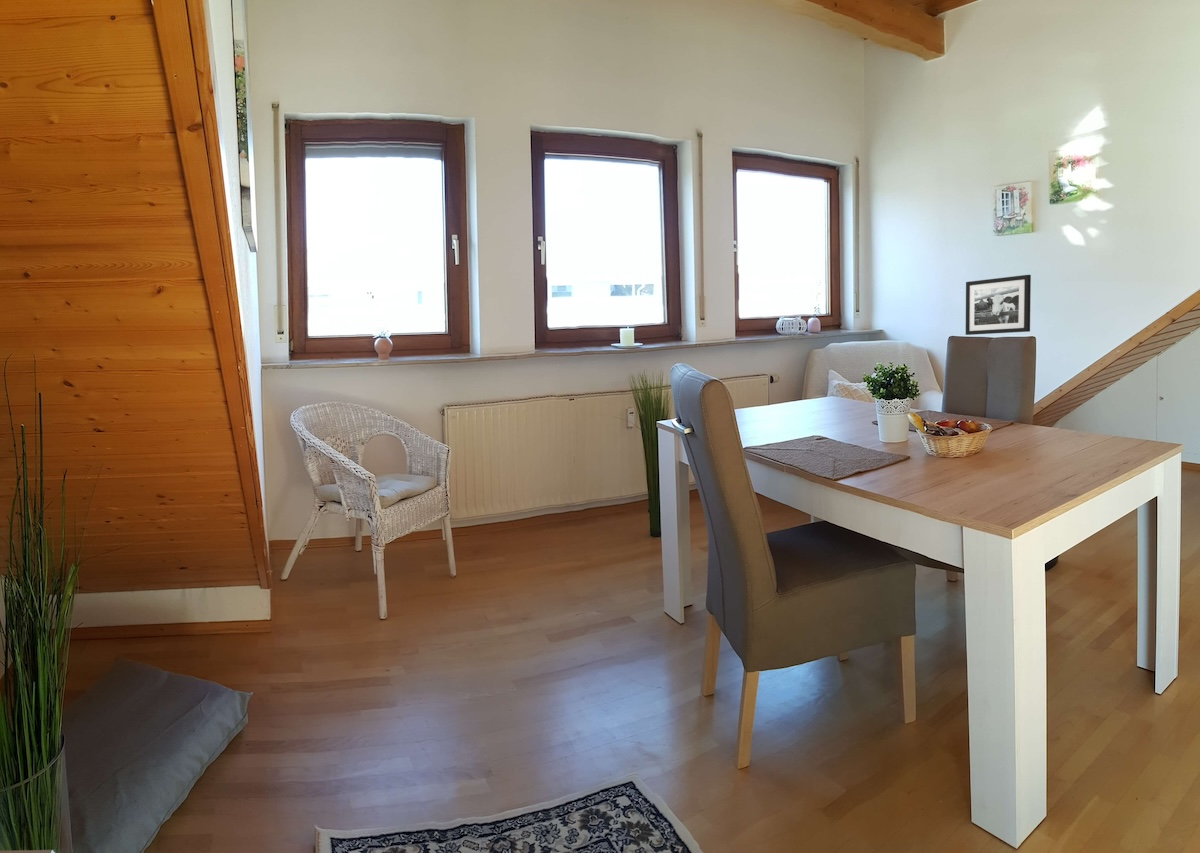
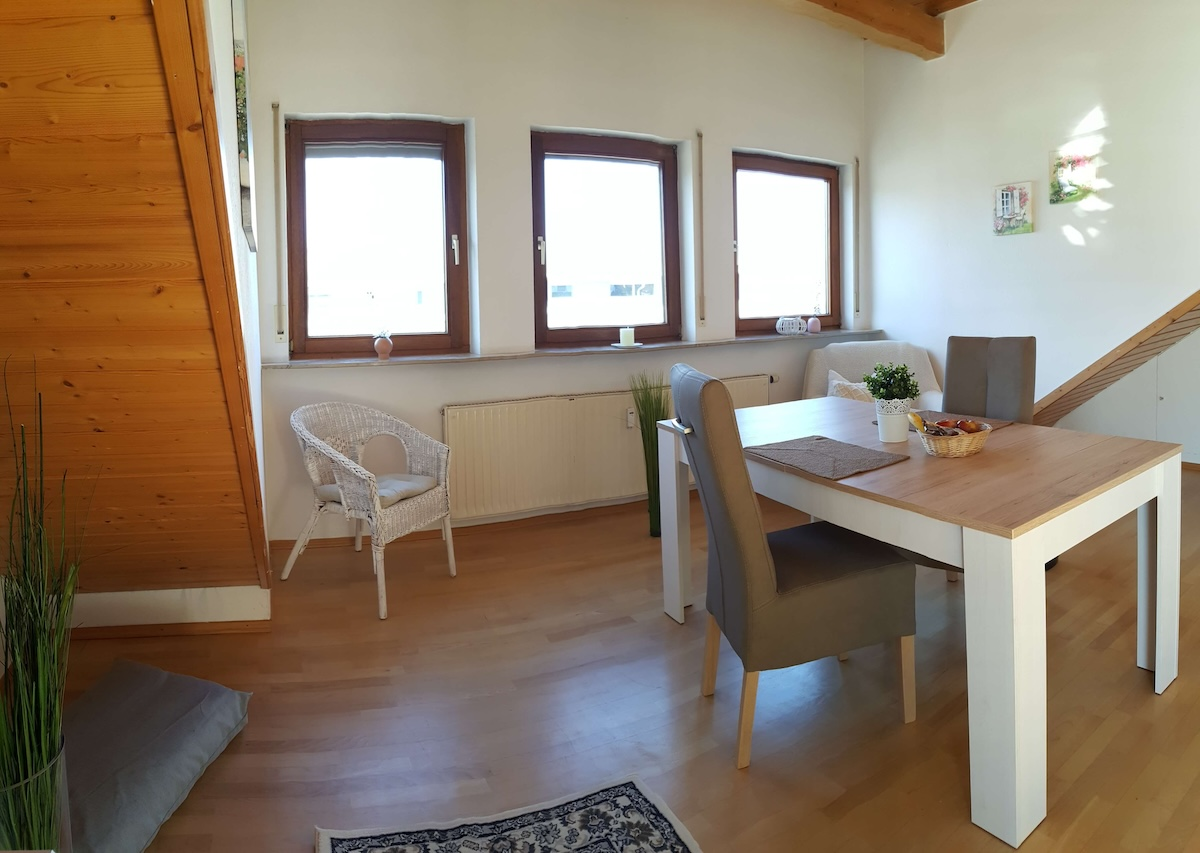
- picture frame [965,274,1032,336]
